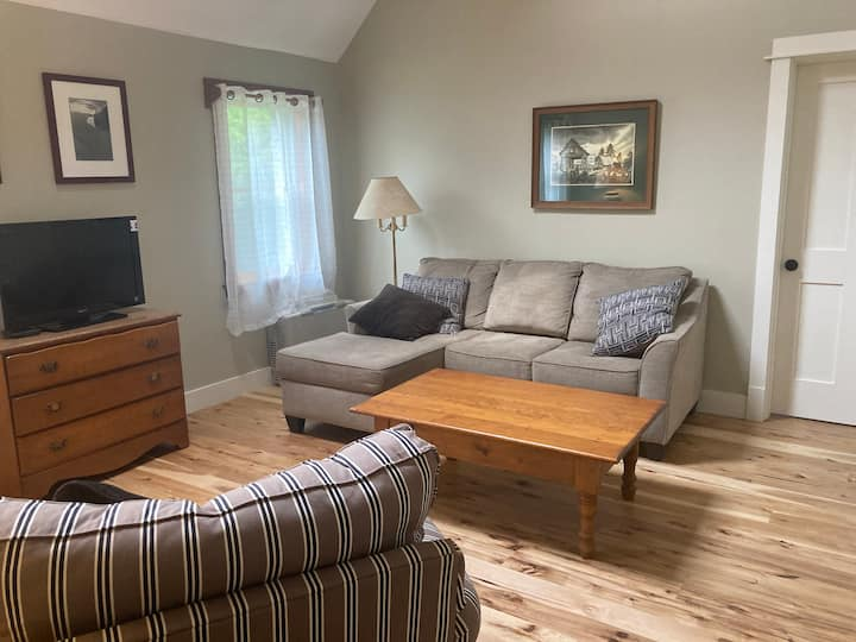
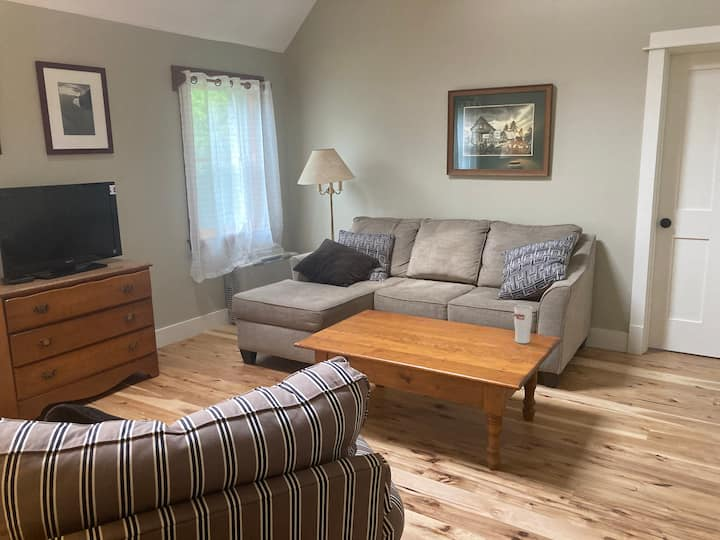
+ cup [513,304,533,345]
